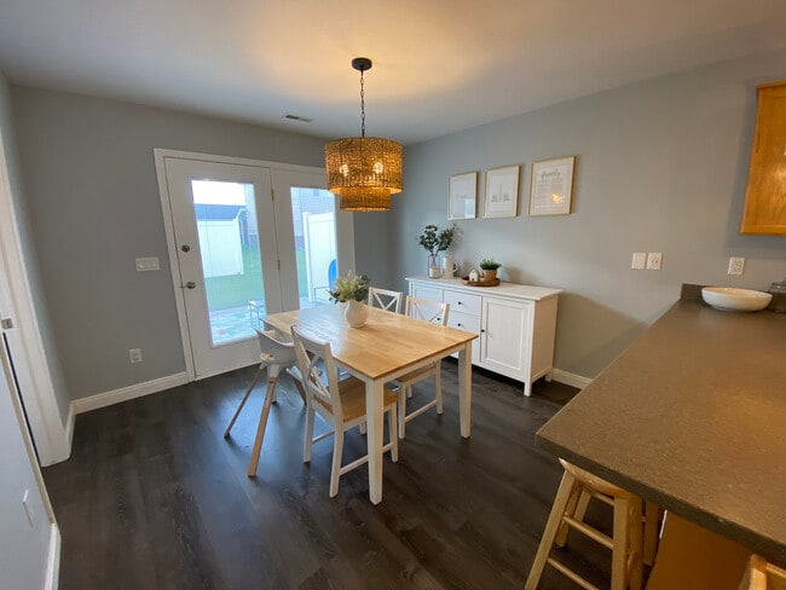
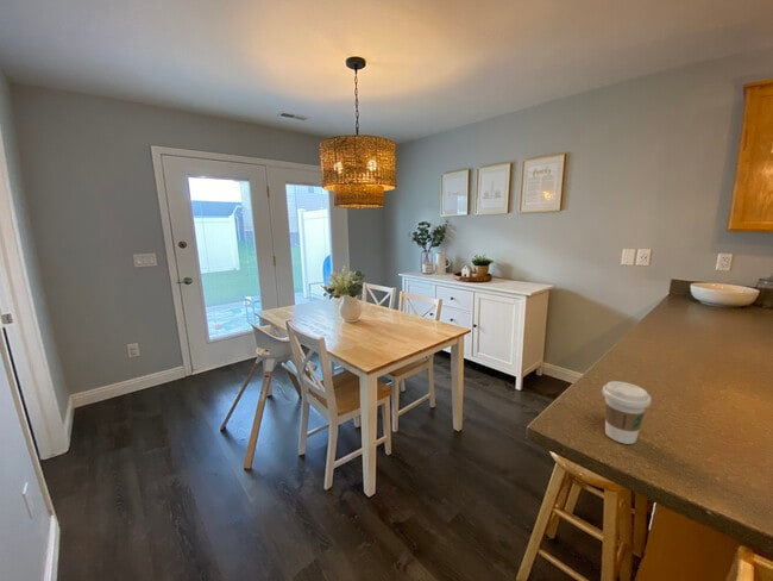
+ coffee cup [601,380,652,445]
